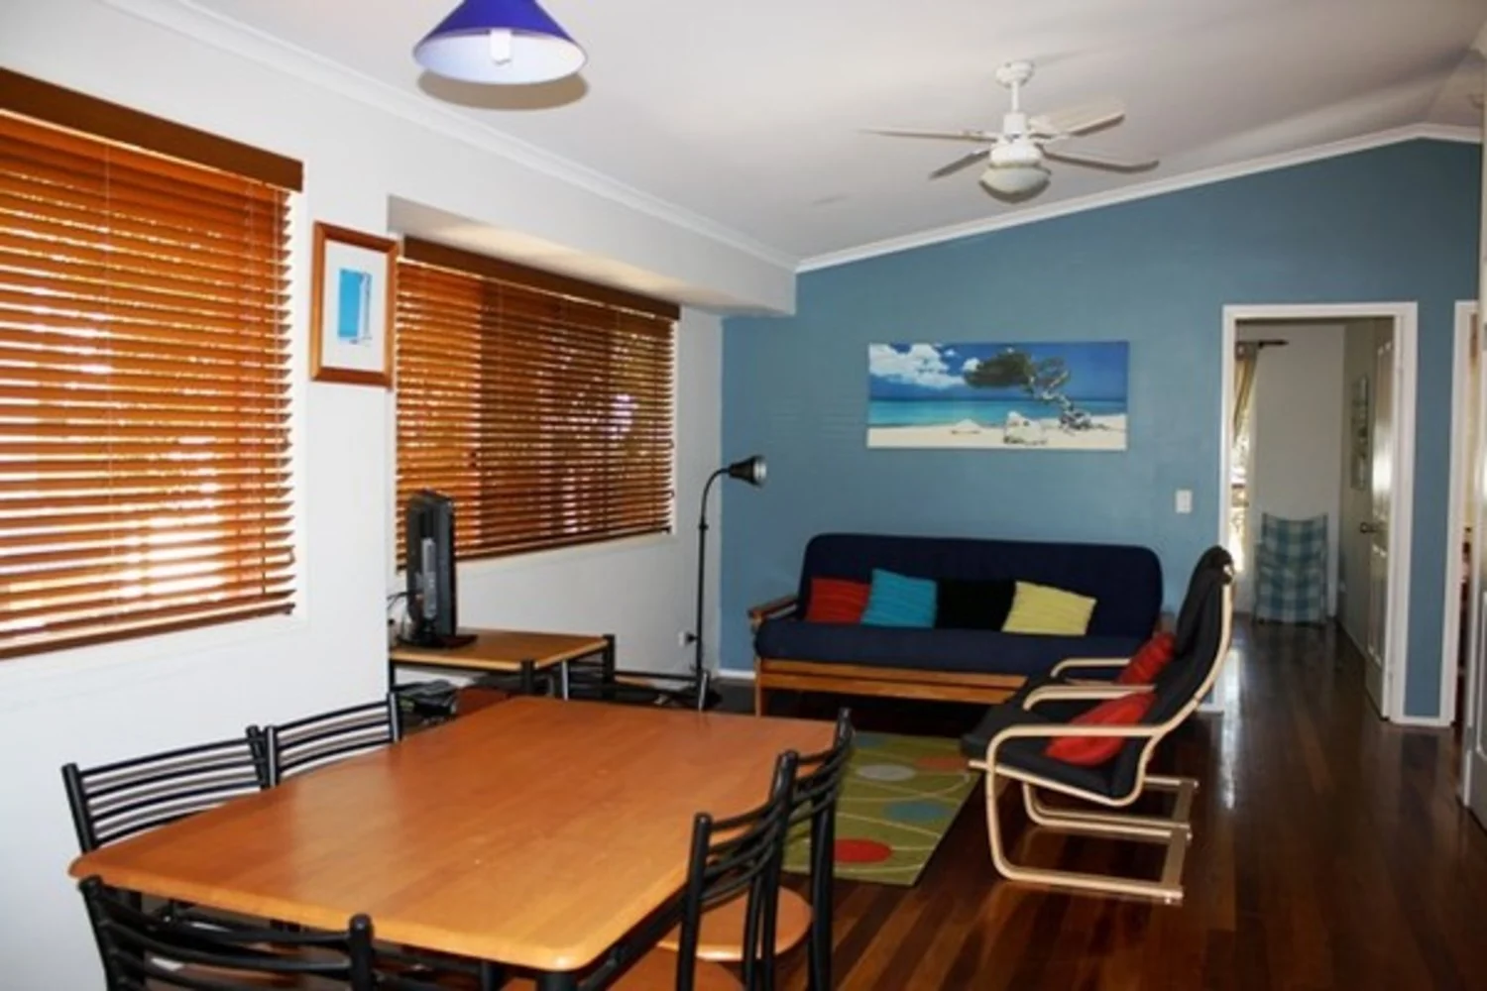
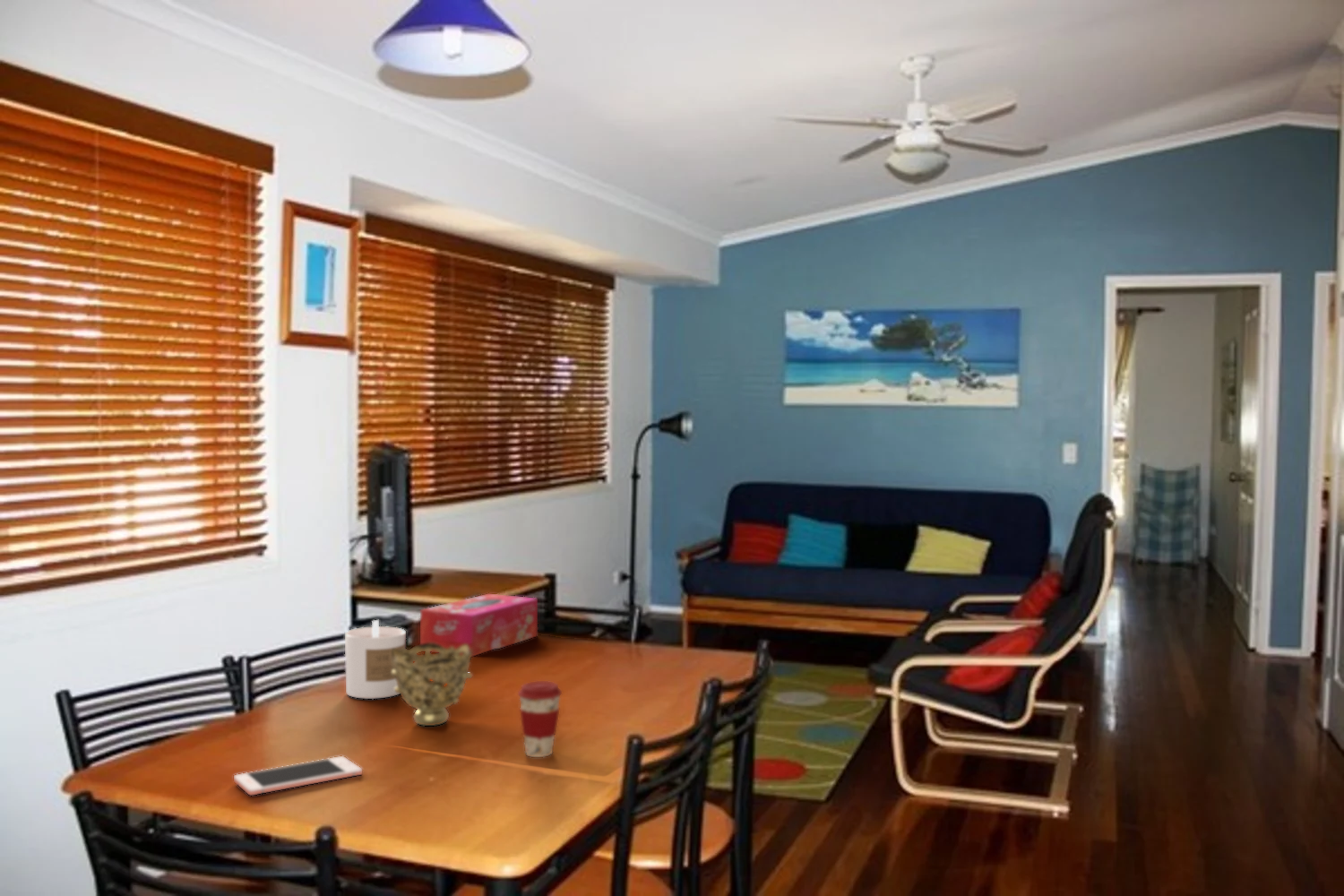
+ decorative bowl [392,642,473,727]
+ tissue box [419,593,538,658]
+ candle [344,619,407,700]
+ cell phone [233,755,363,796]
+ coffee cup [517,680,563,758]
